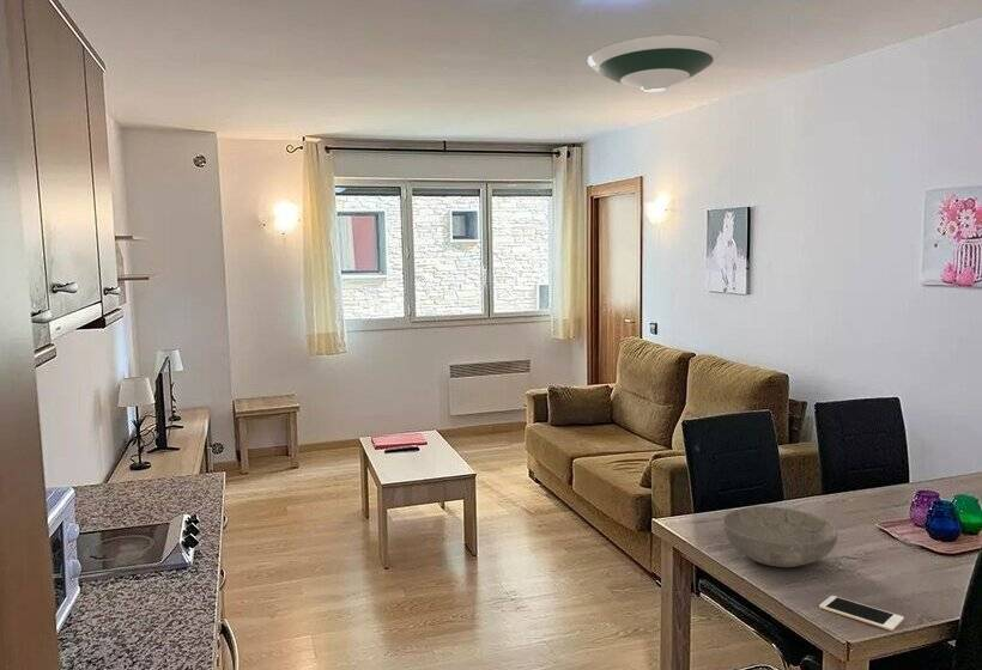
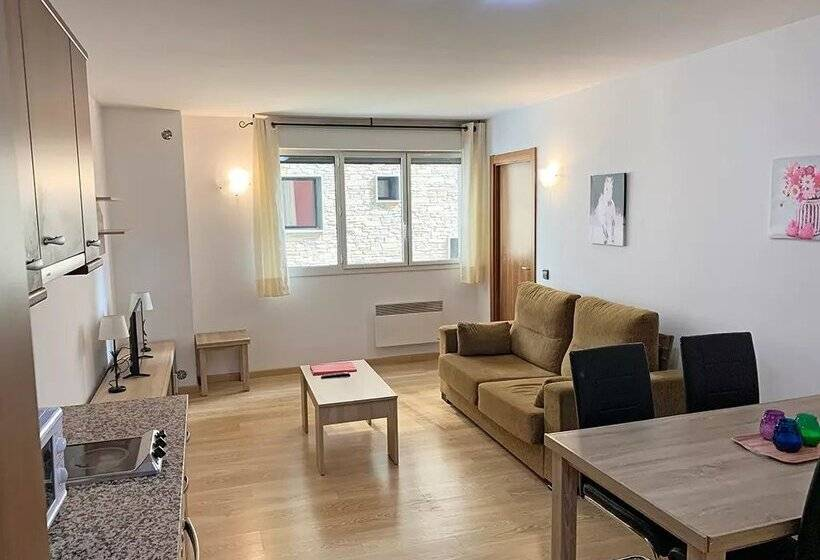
- cell phone [818,595,905,632]
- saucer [587,32,725,93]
- bowl [721,505,838,568]
